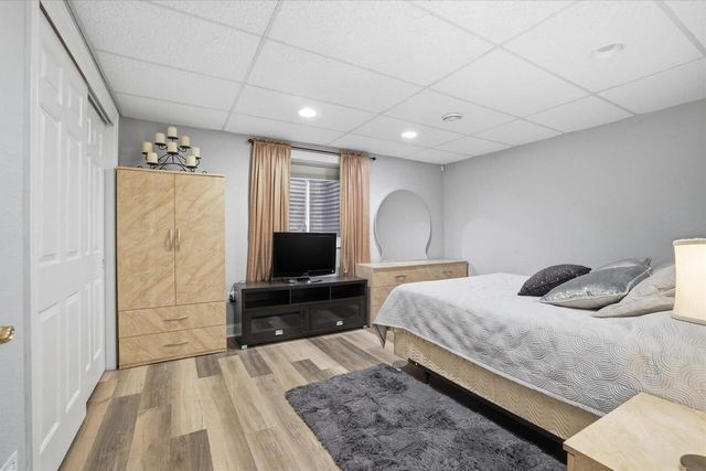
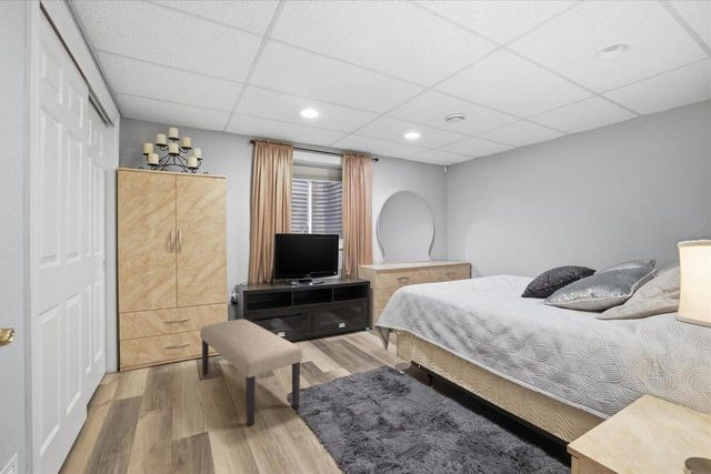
+ bench [199,317,303,427]
